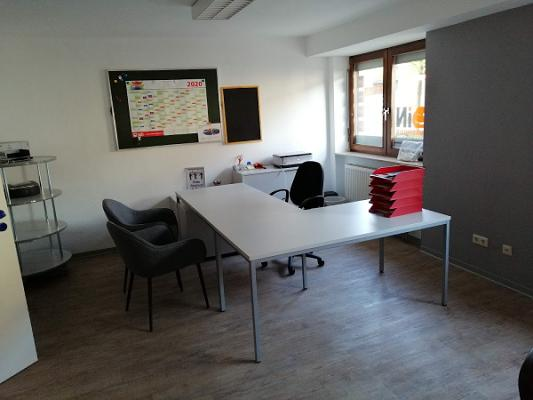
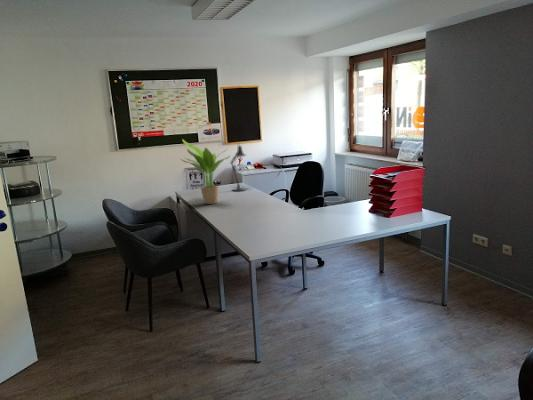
+ potted plant [180,138,232,205]
+ desk lamp [229,144,248,192]
